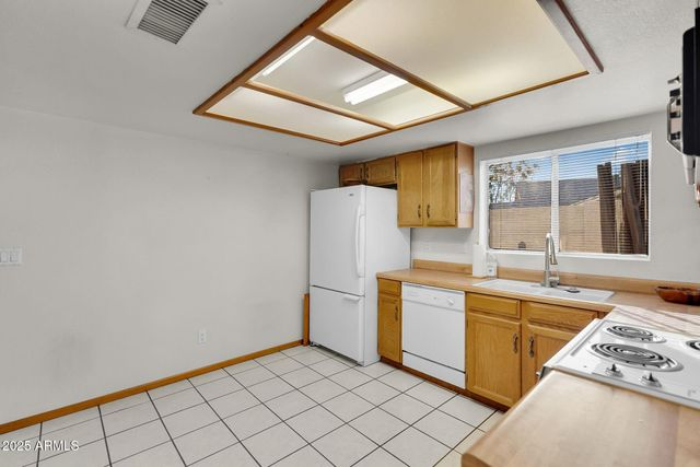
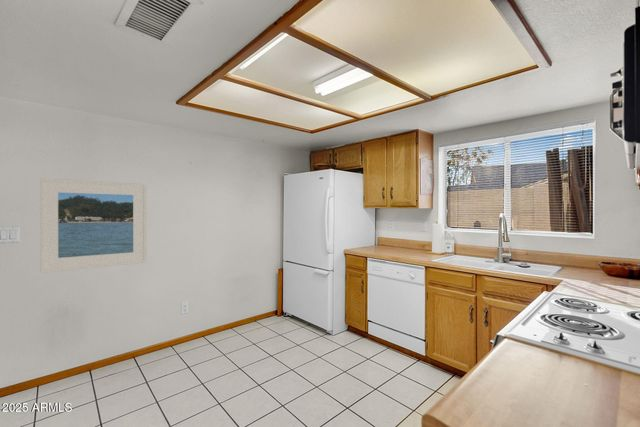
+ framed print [39,177,147,274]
